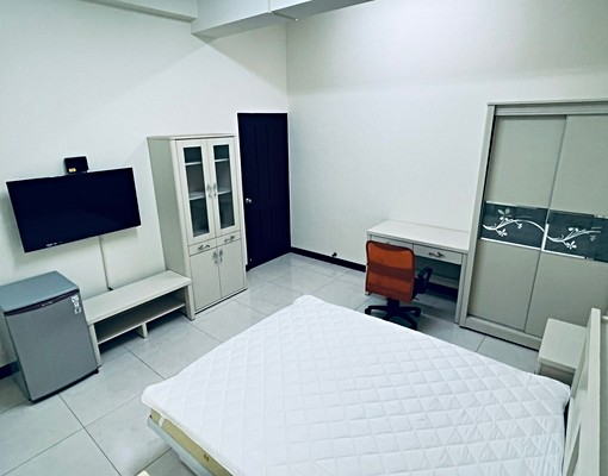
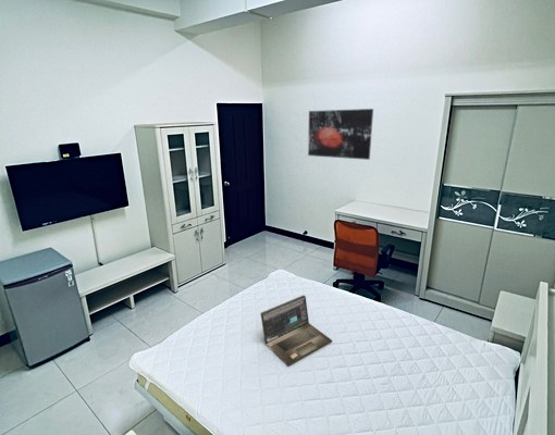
+ wall art [307,108,374,161]
+ laptop [260,294,333,368]
